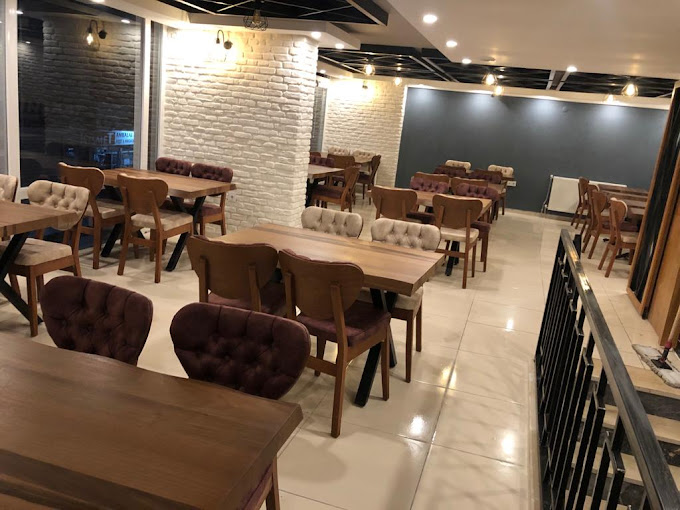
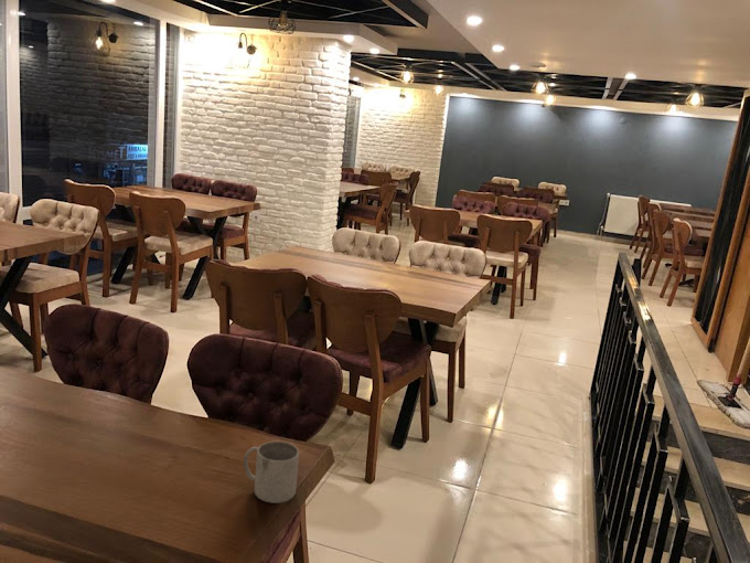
+ mug [243,440,300,504]
